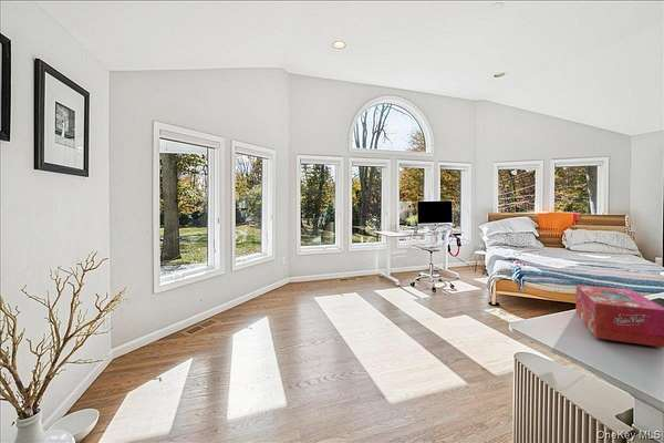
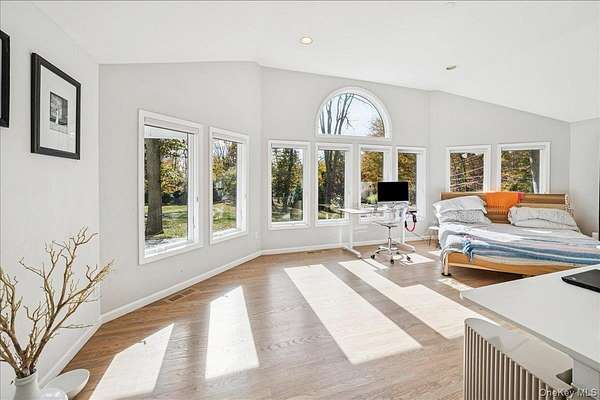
- tissue box [575,284,664,349]
